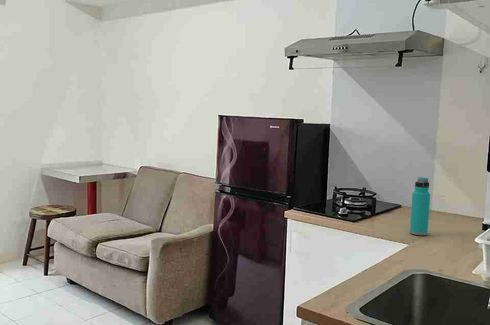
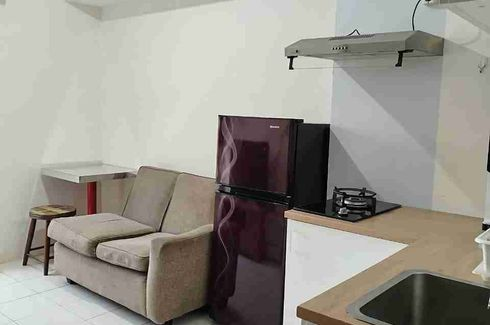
- water bottle [409,176,431,236]
